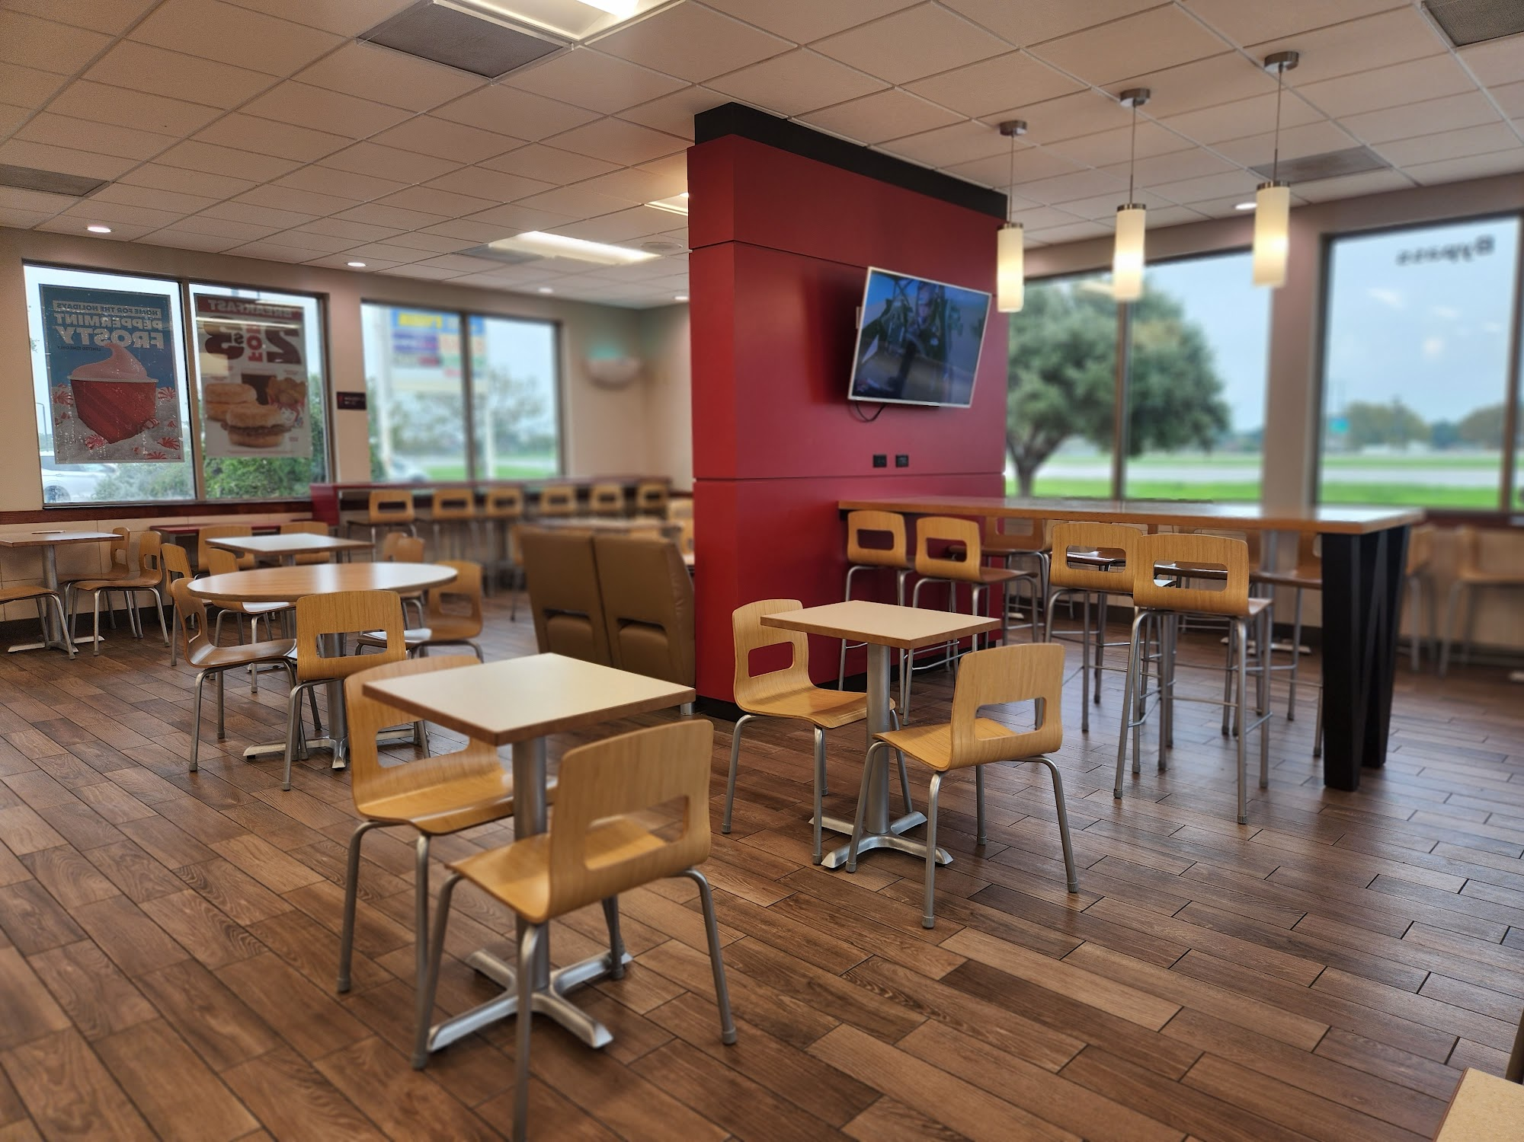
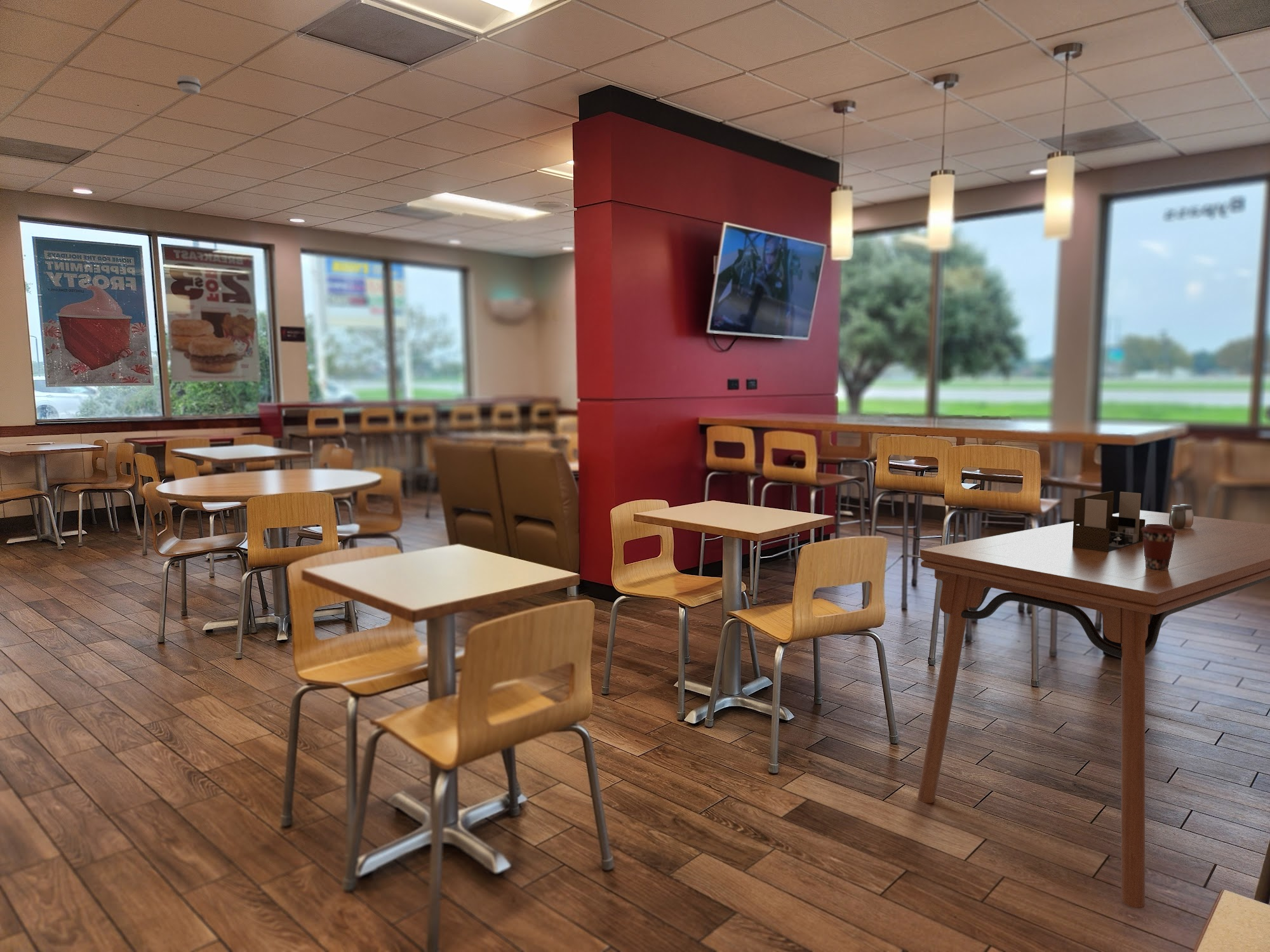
+ dining table [917,510,1270,909]
+ coffee cup [1141,524,1177,570]
+ smoke detector [176,74,202,95]
+ salt and pepper shaker [1169,503,1194,529]
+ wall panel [1073,491,1146,552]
